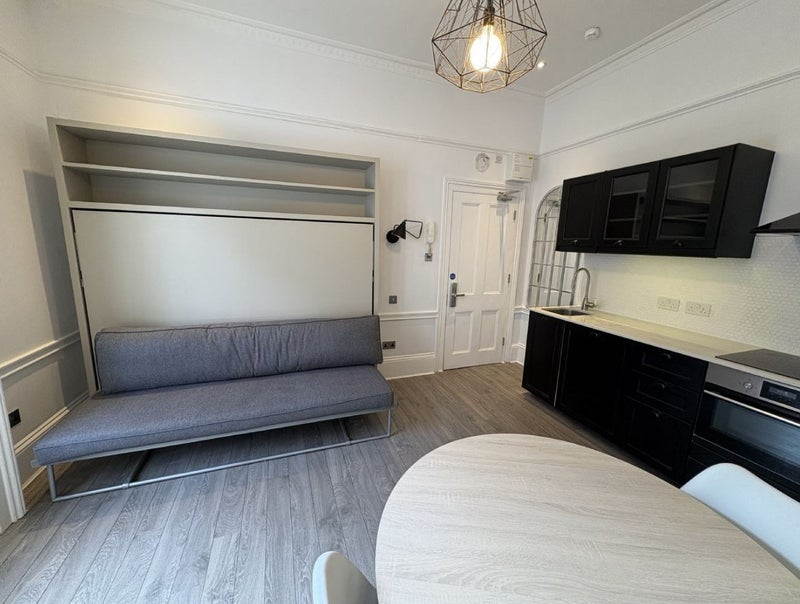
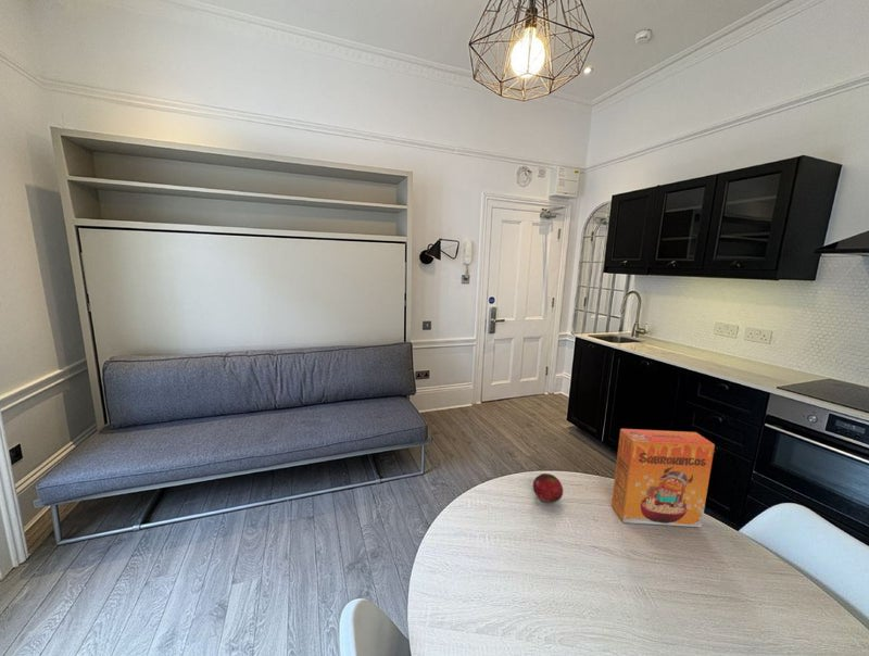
+ fruit [532,472,564,504]
+ cereal box [610,428,716,528]
